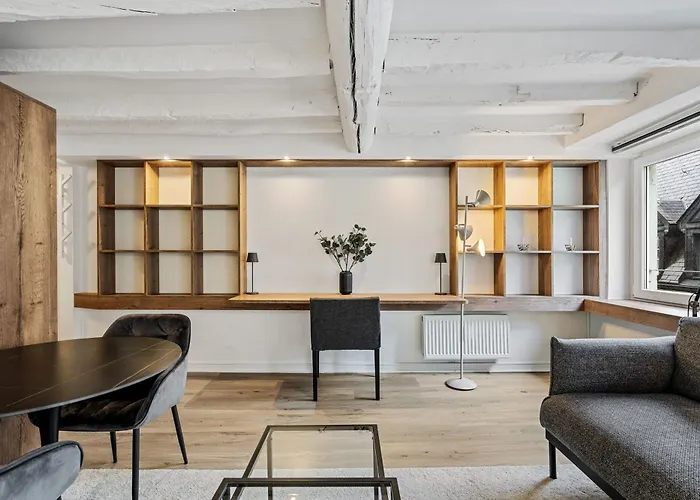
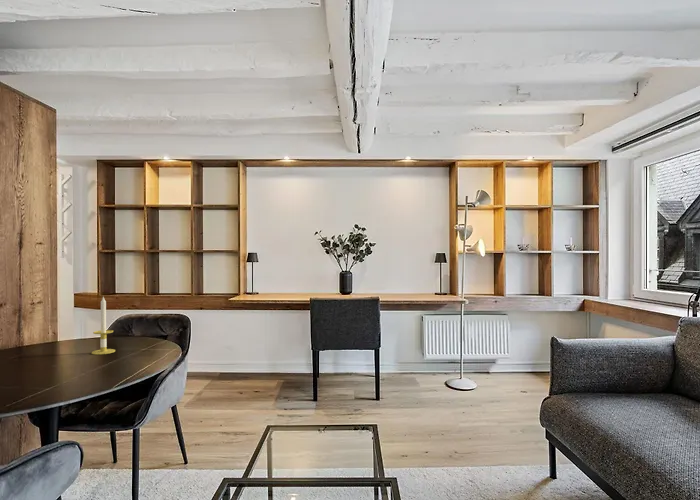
+ candle [91,296,116,356]
